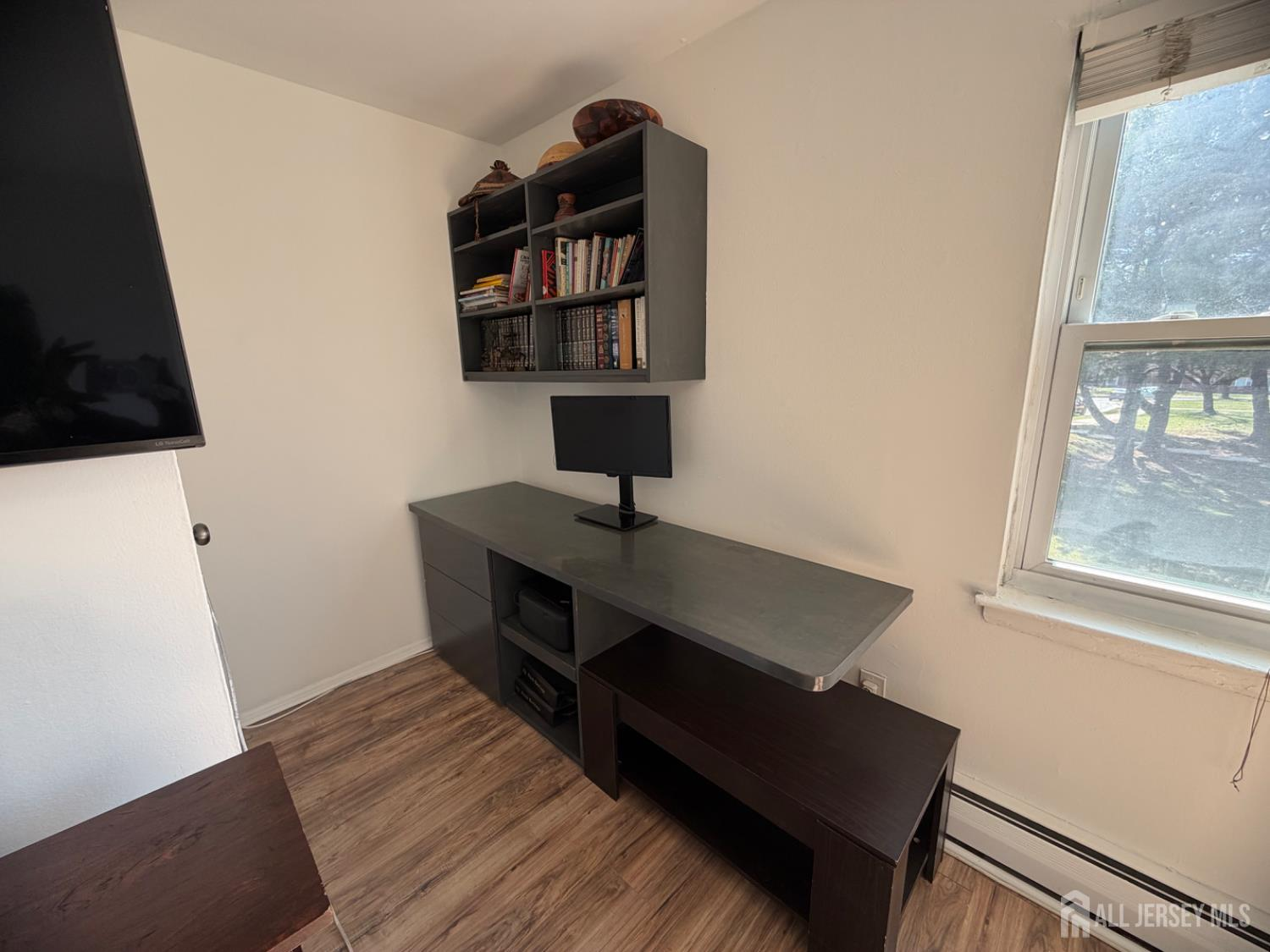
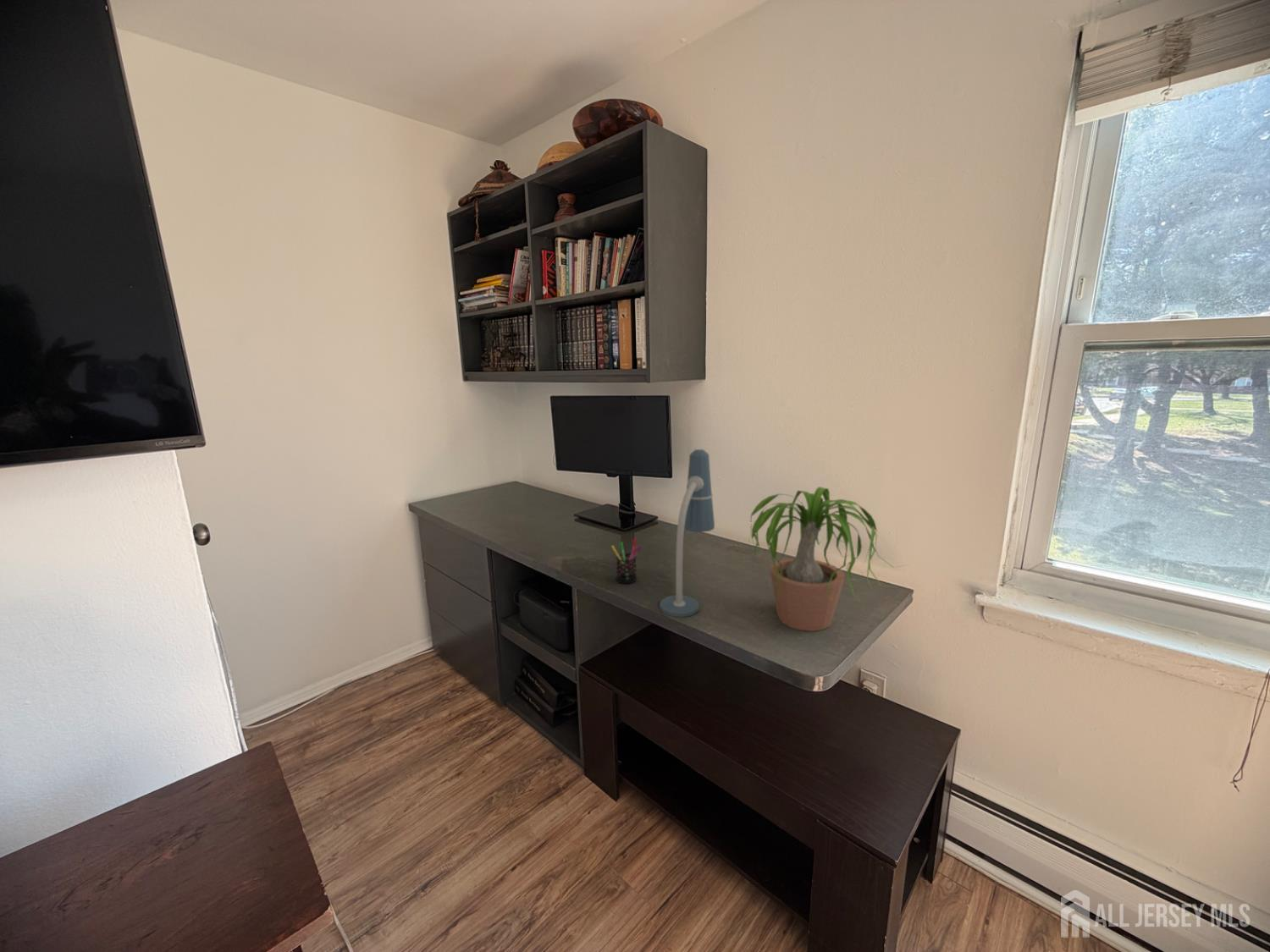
+ pen holder [610,537,643,585]
+ potted plant [727,486,908,632]
+ desk lamp [659,448,715,618]
